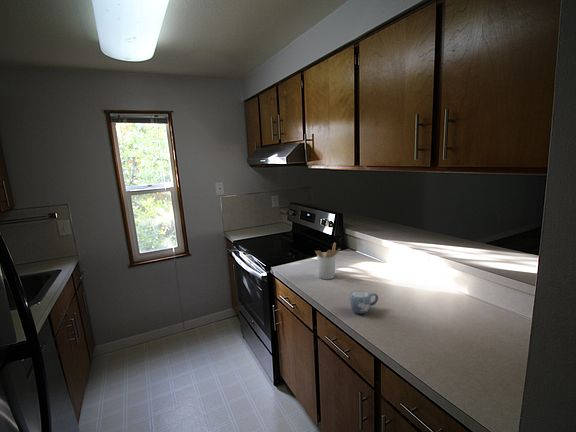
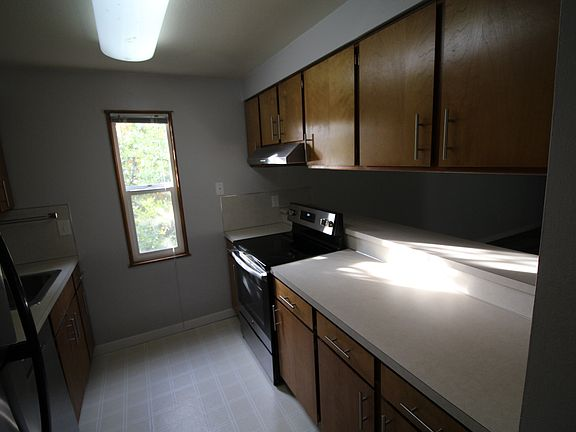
- utensil holder [314,242,342,280]
- mug [349,289,379,315]
